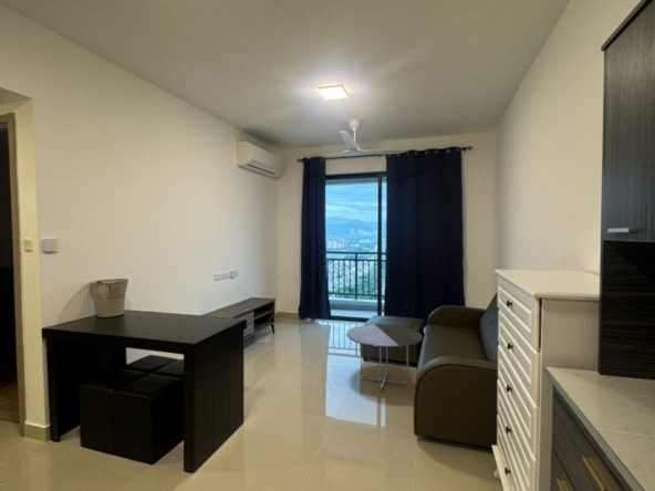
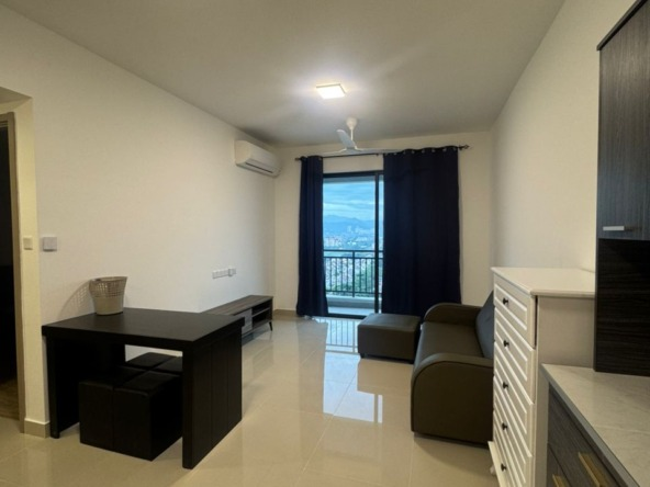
- side table [346,323,424,391]
